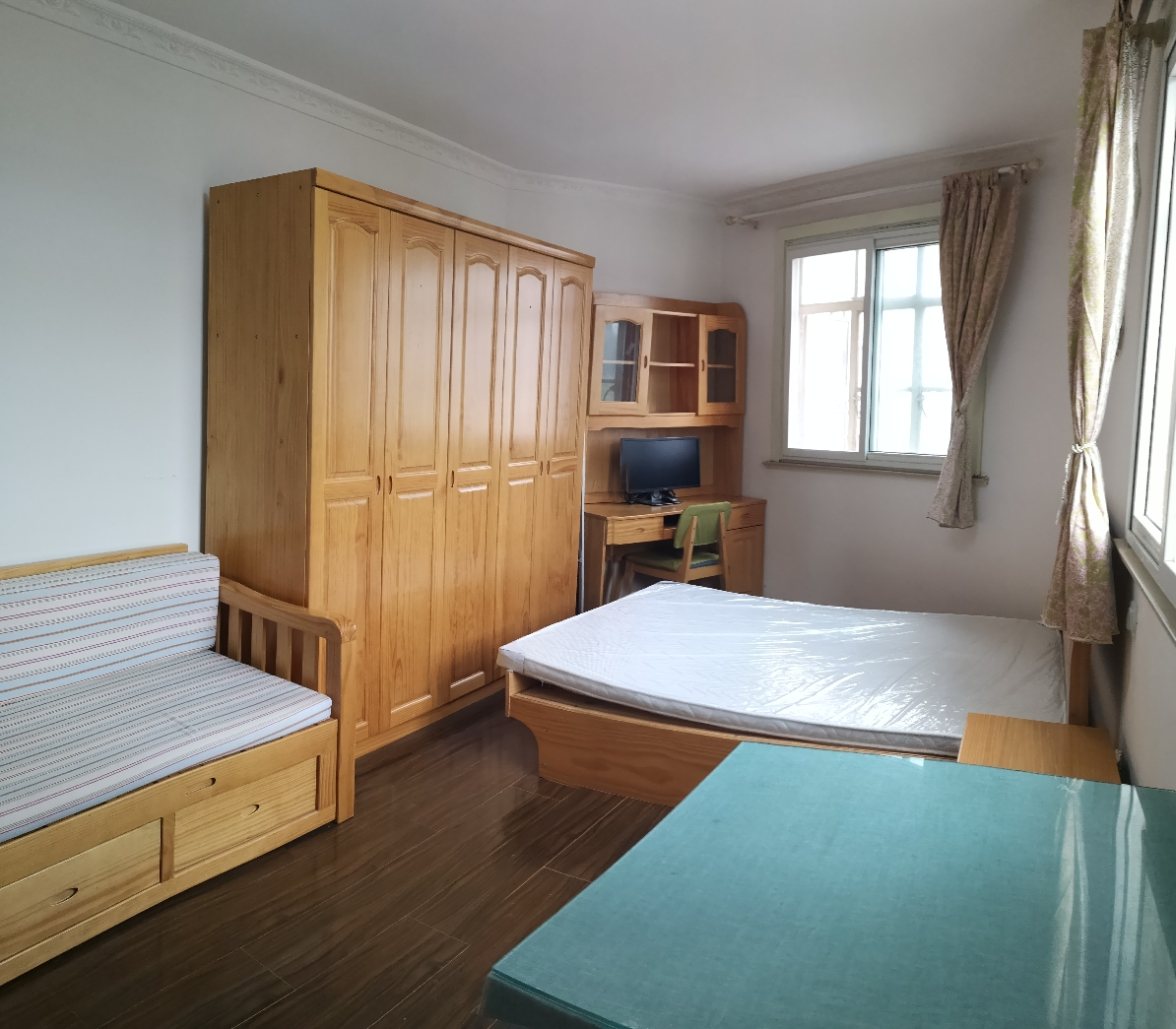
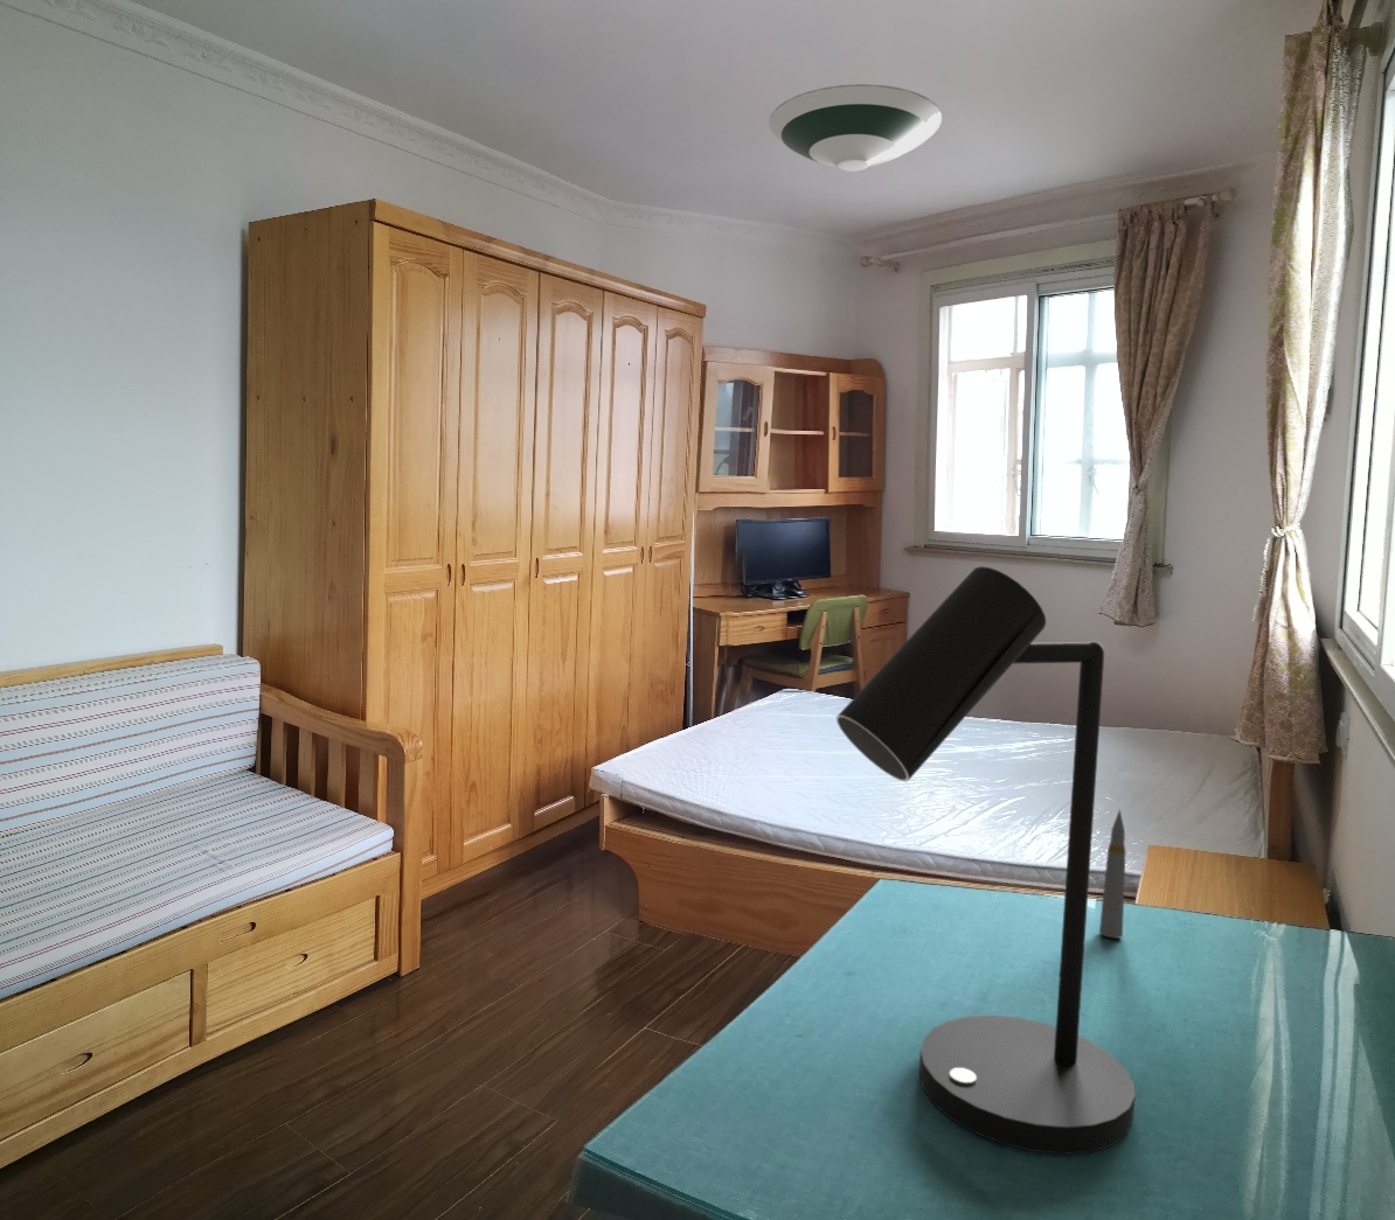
+ bullet [1098,807,1127,940]
+ desk lamp [835,566,1136,1156]
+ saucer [767,83,943,173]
